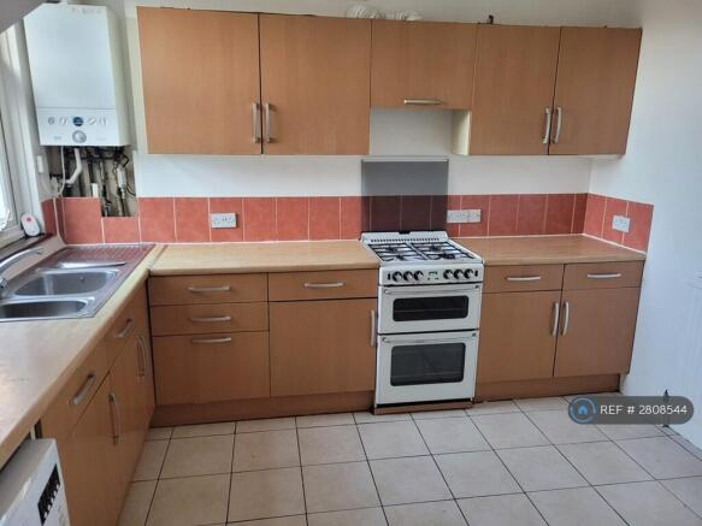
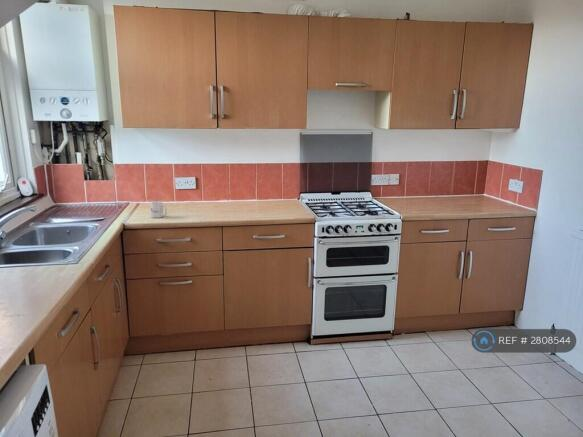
+ mug [149,201,168,219]
